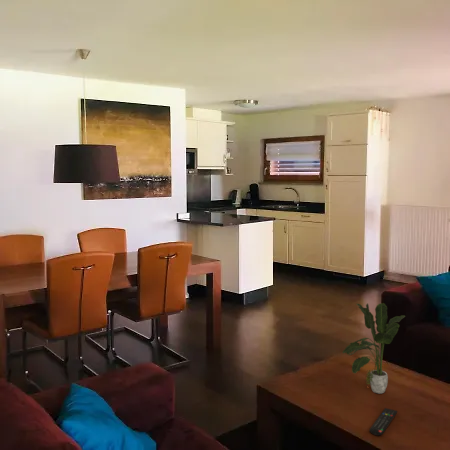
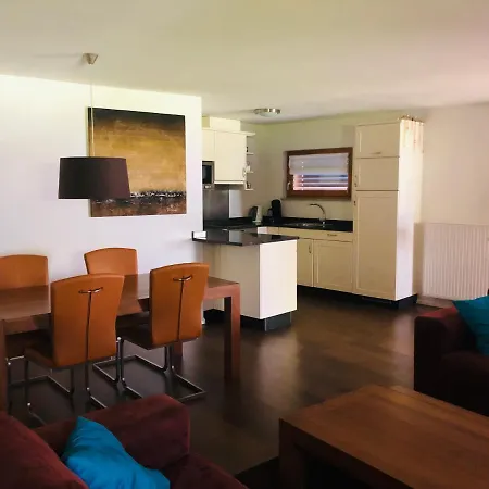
- remote control [368,407,398,437]
- potted plant [342,302,406,394]
